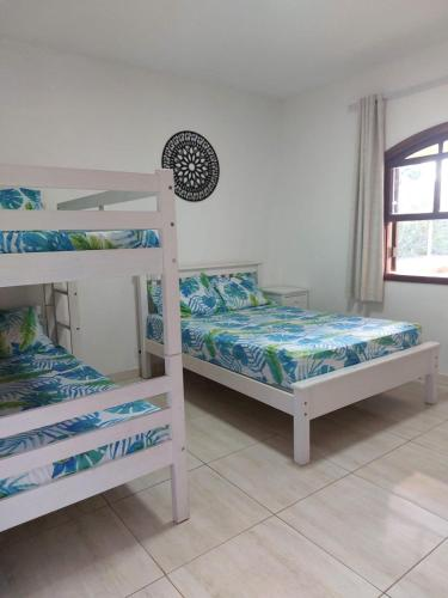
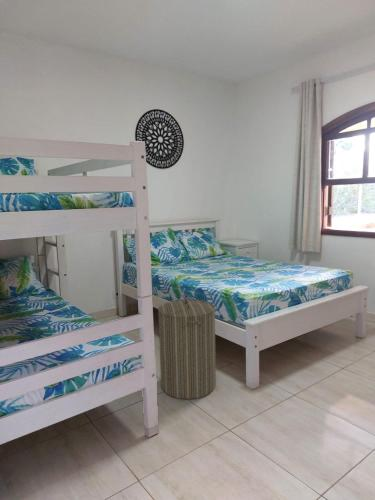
+ laundry hamper [157,293,217,400]
